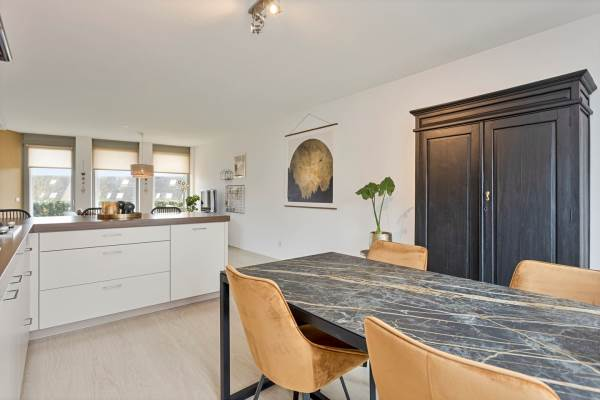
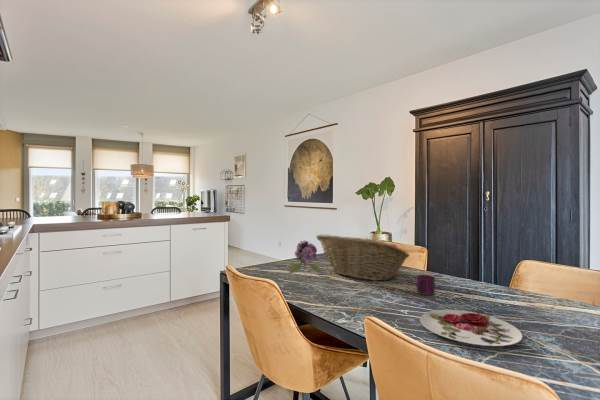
+ flower [287,240,325,288]
+ mug [415,274,436,296]
+ plate [419,309,523,347]
+ fruit basket [315,233,411,282]
